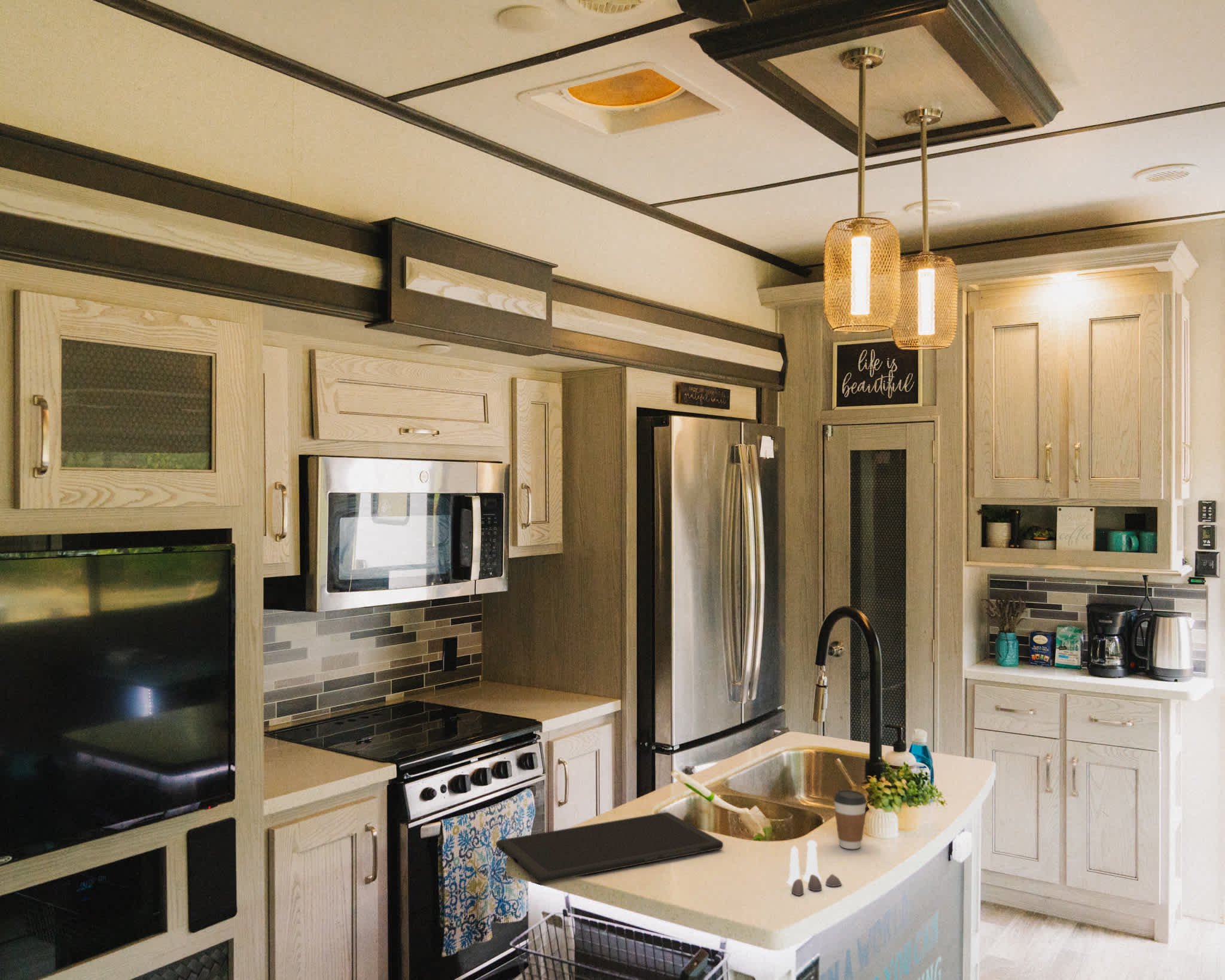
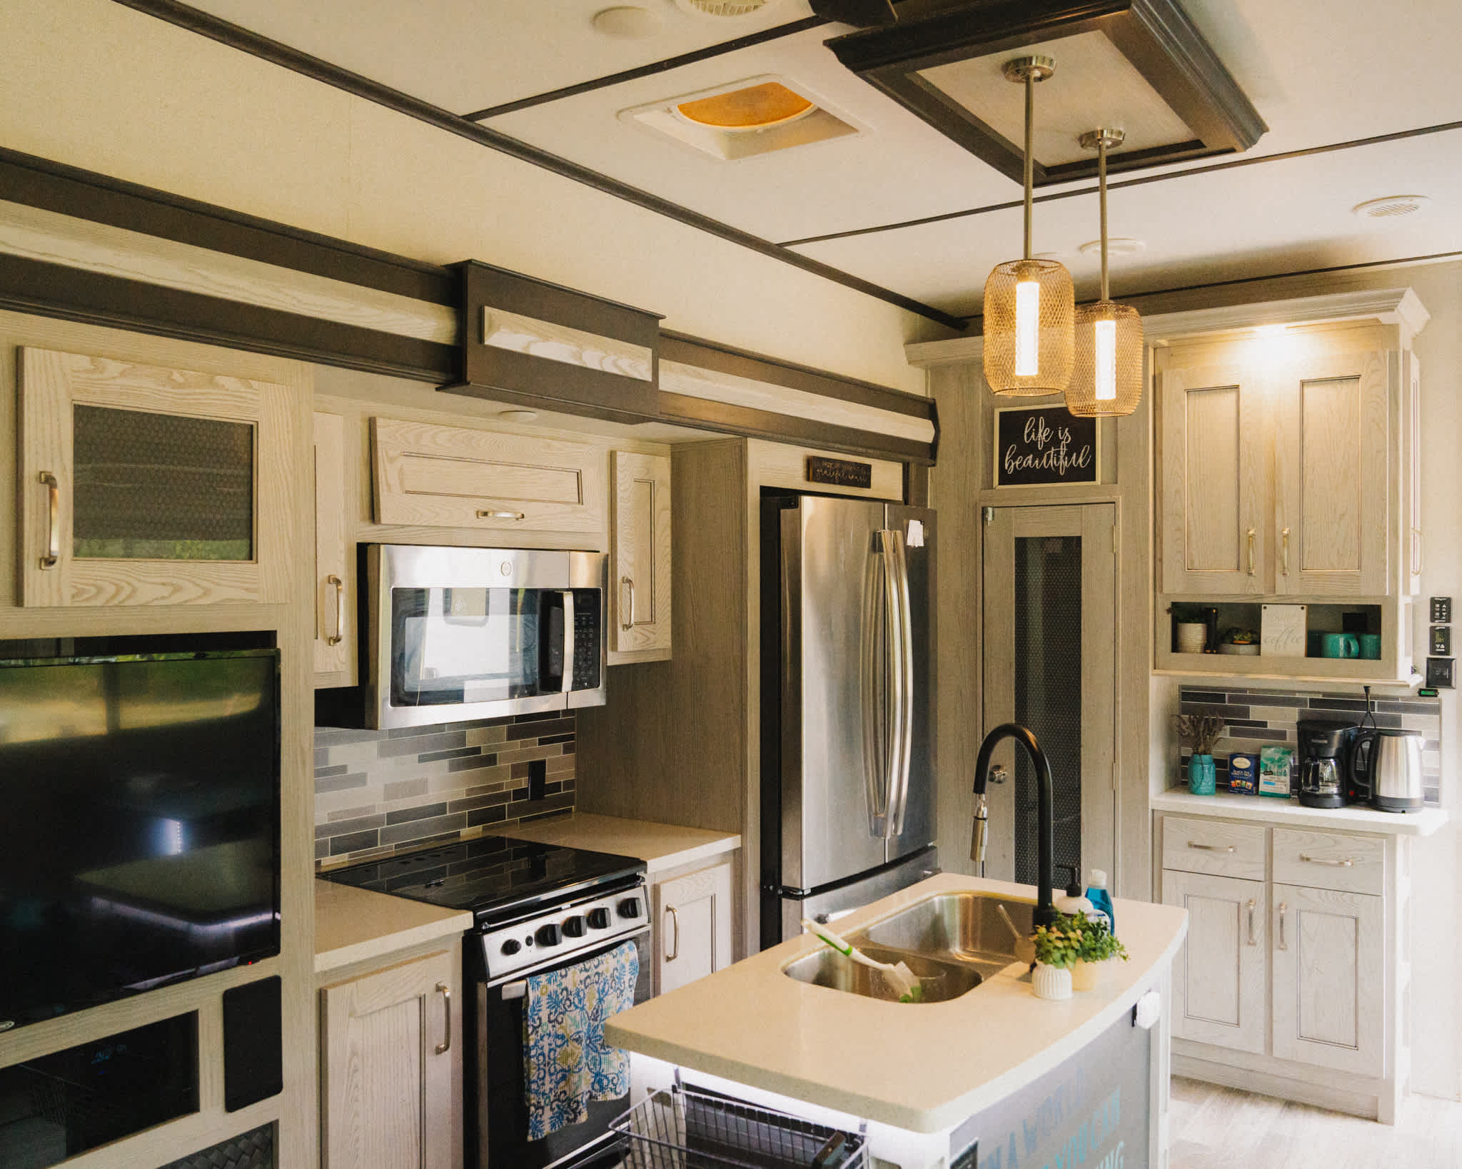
- cutting board [495,811,724,884]
- salt and pepper shaker set [786,839,842,896]
- coffee cup [833,789,867,850]
